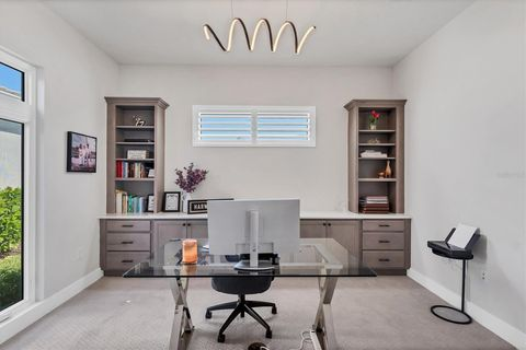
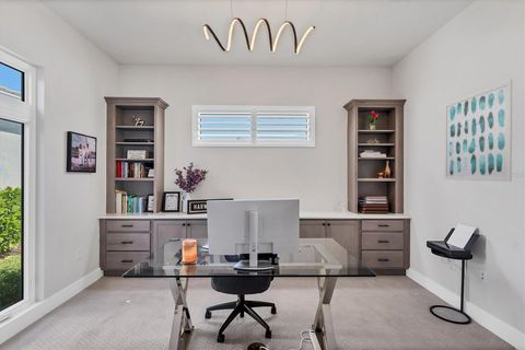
+ wall art [443,79,513,183]
